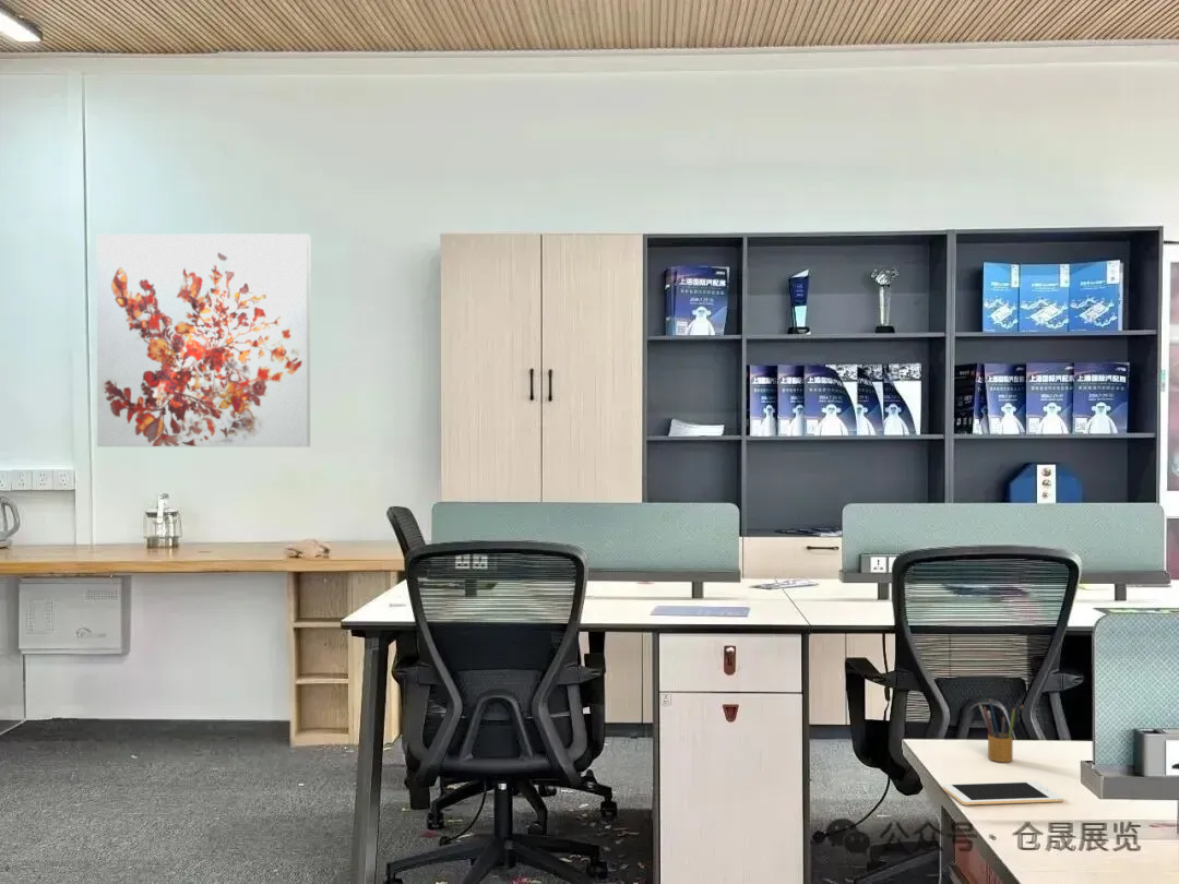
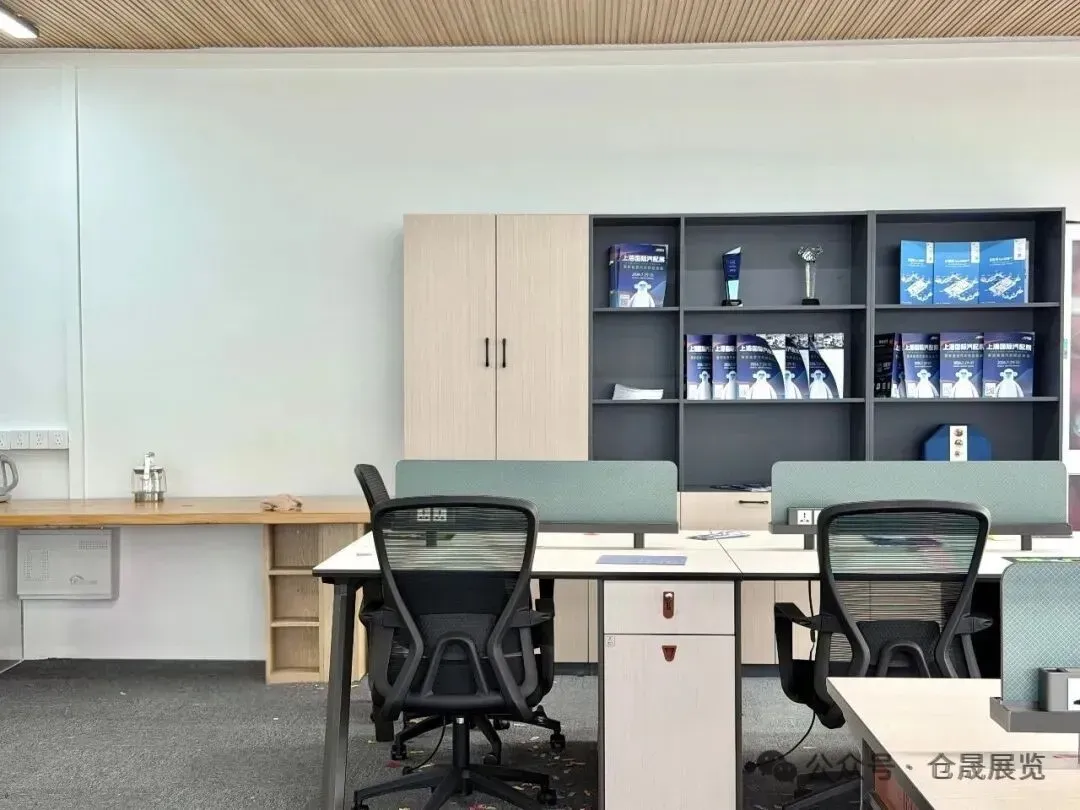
- cell phone [942,780,1064,807]
- wall art [96,232,311,449]
- pencil box [977,696,1024,763]
